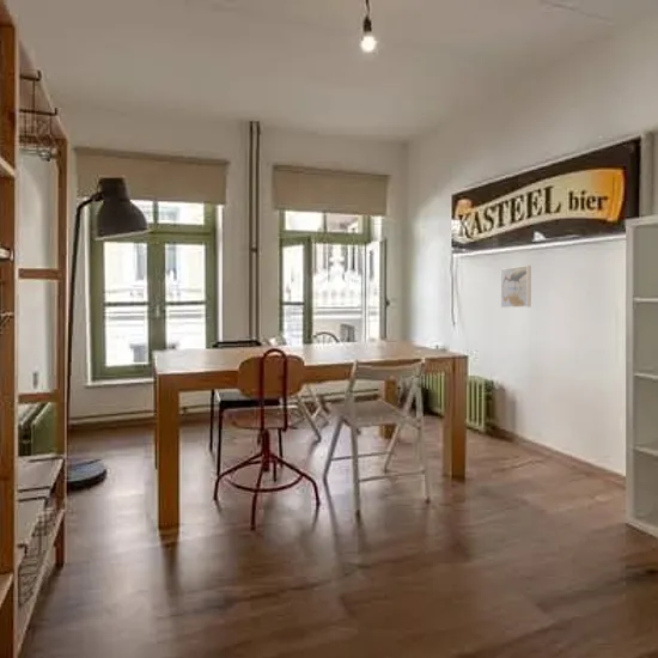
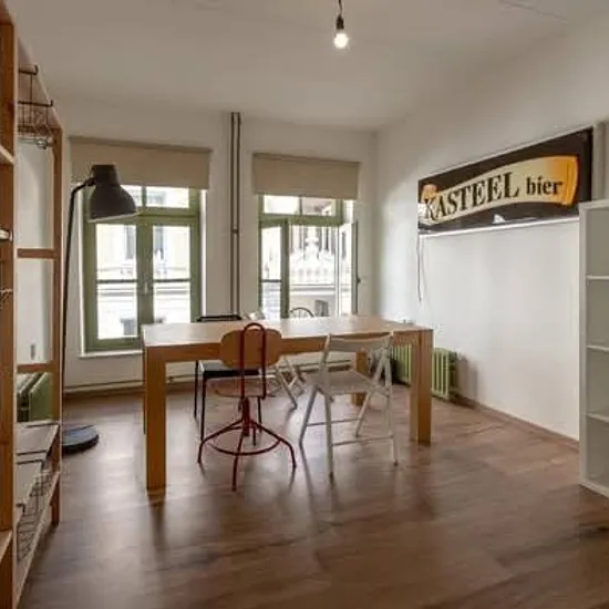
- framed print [500,264,532,309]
